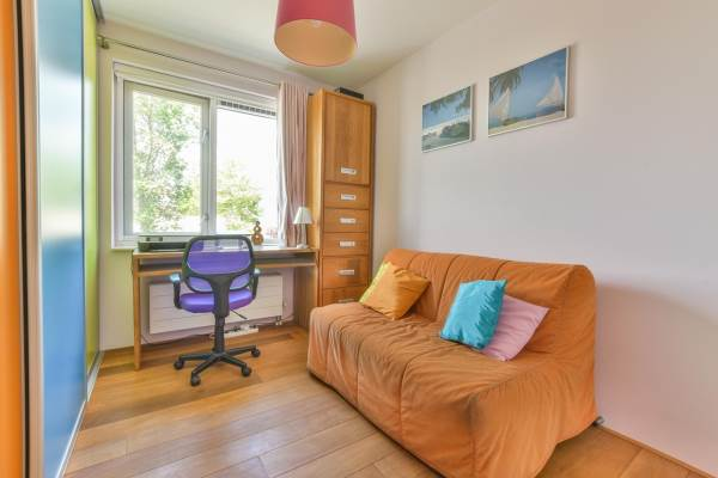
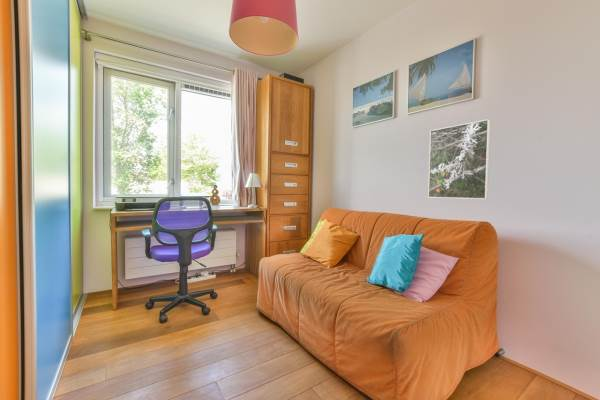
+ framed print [427,118,491,200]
